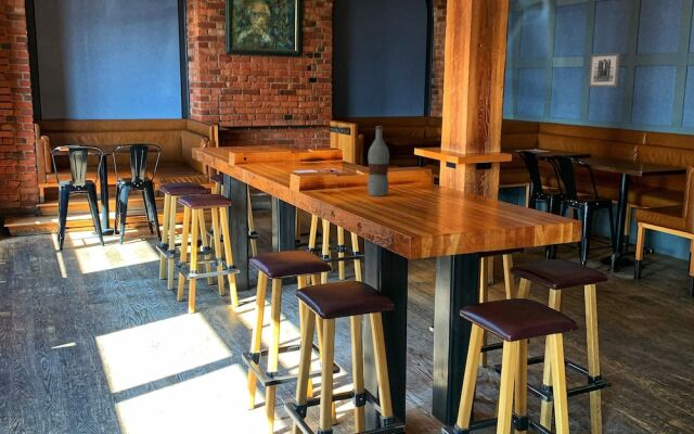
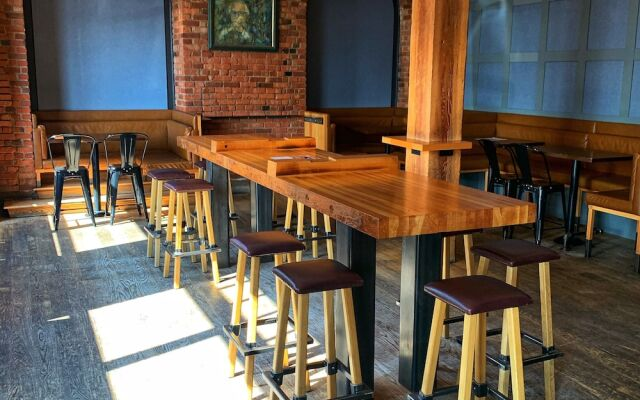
- bottle [367,125,390,197]
- wall art [588,52,621,88]
